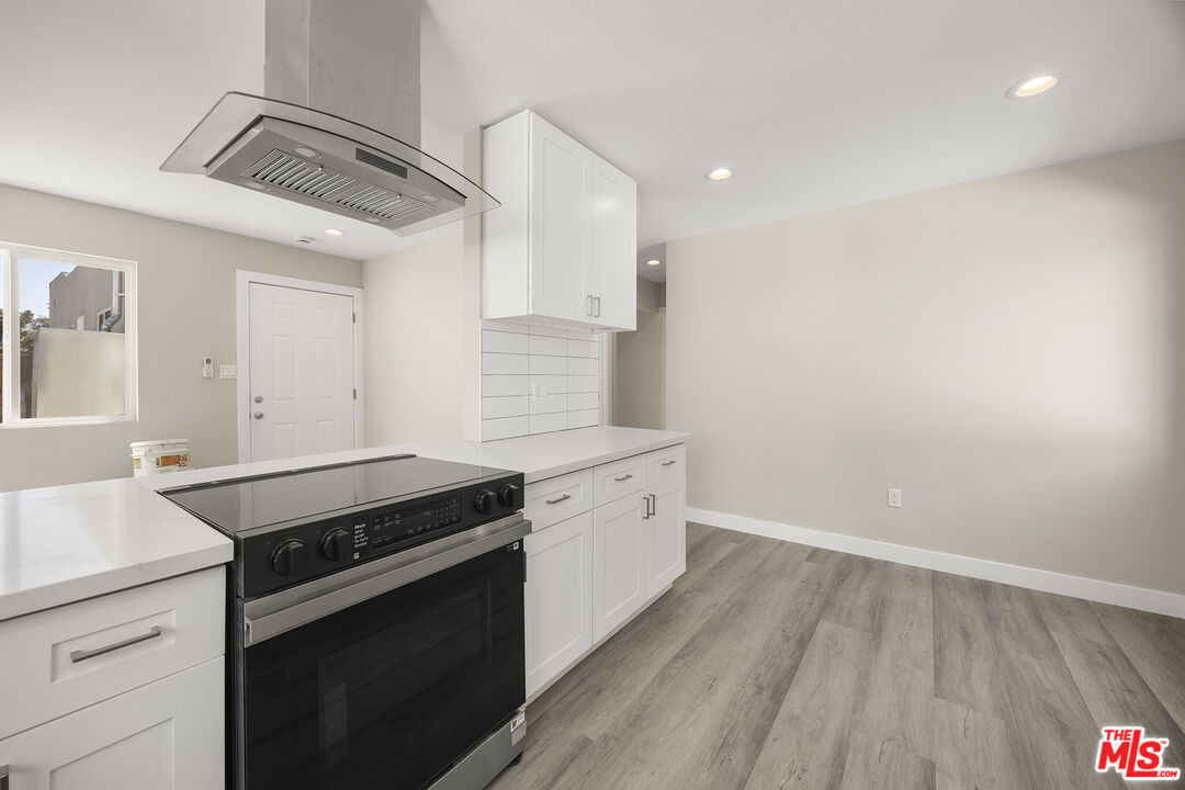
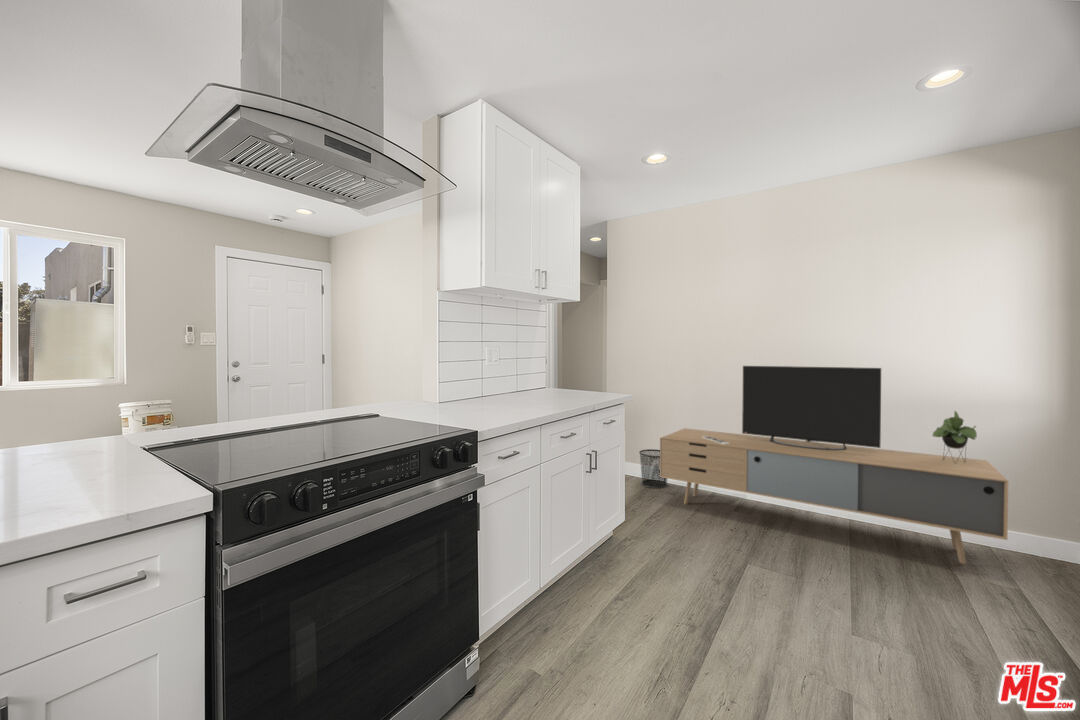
+ waste bin [638,448,669,489]
+ media console [659,365,1009,565]
